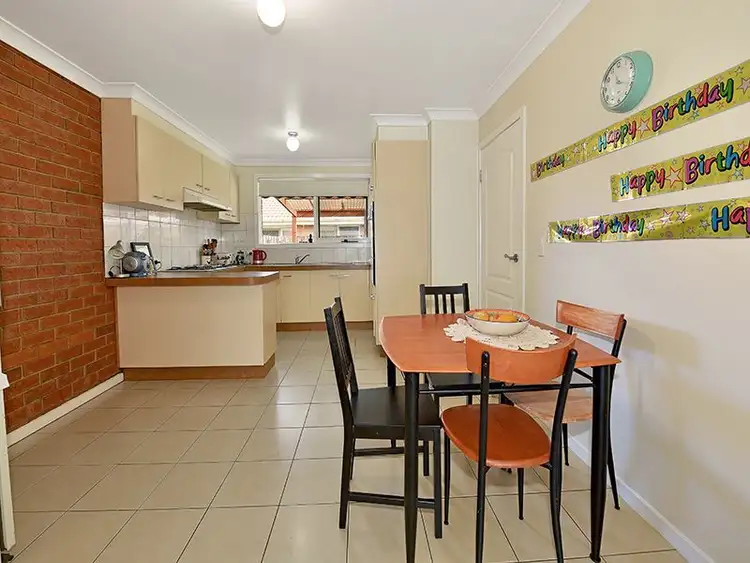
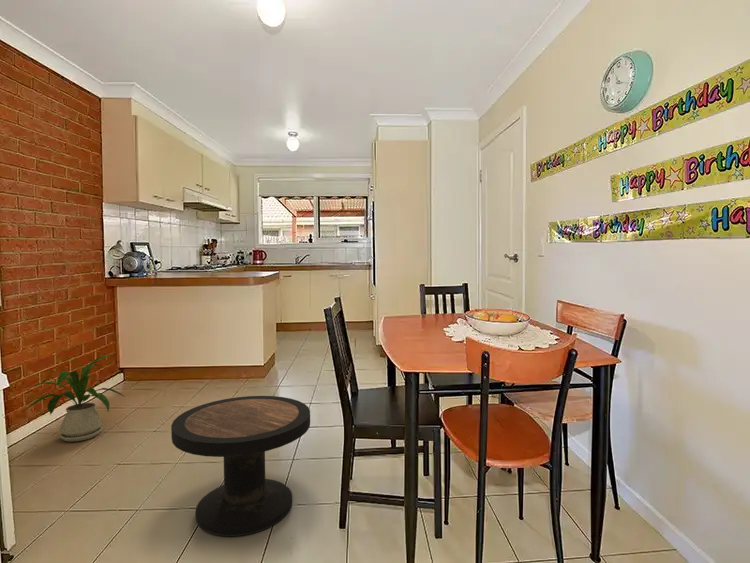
+ side table [170,395,311,537]
+ house plant [22,354,127,443]
